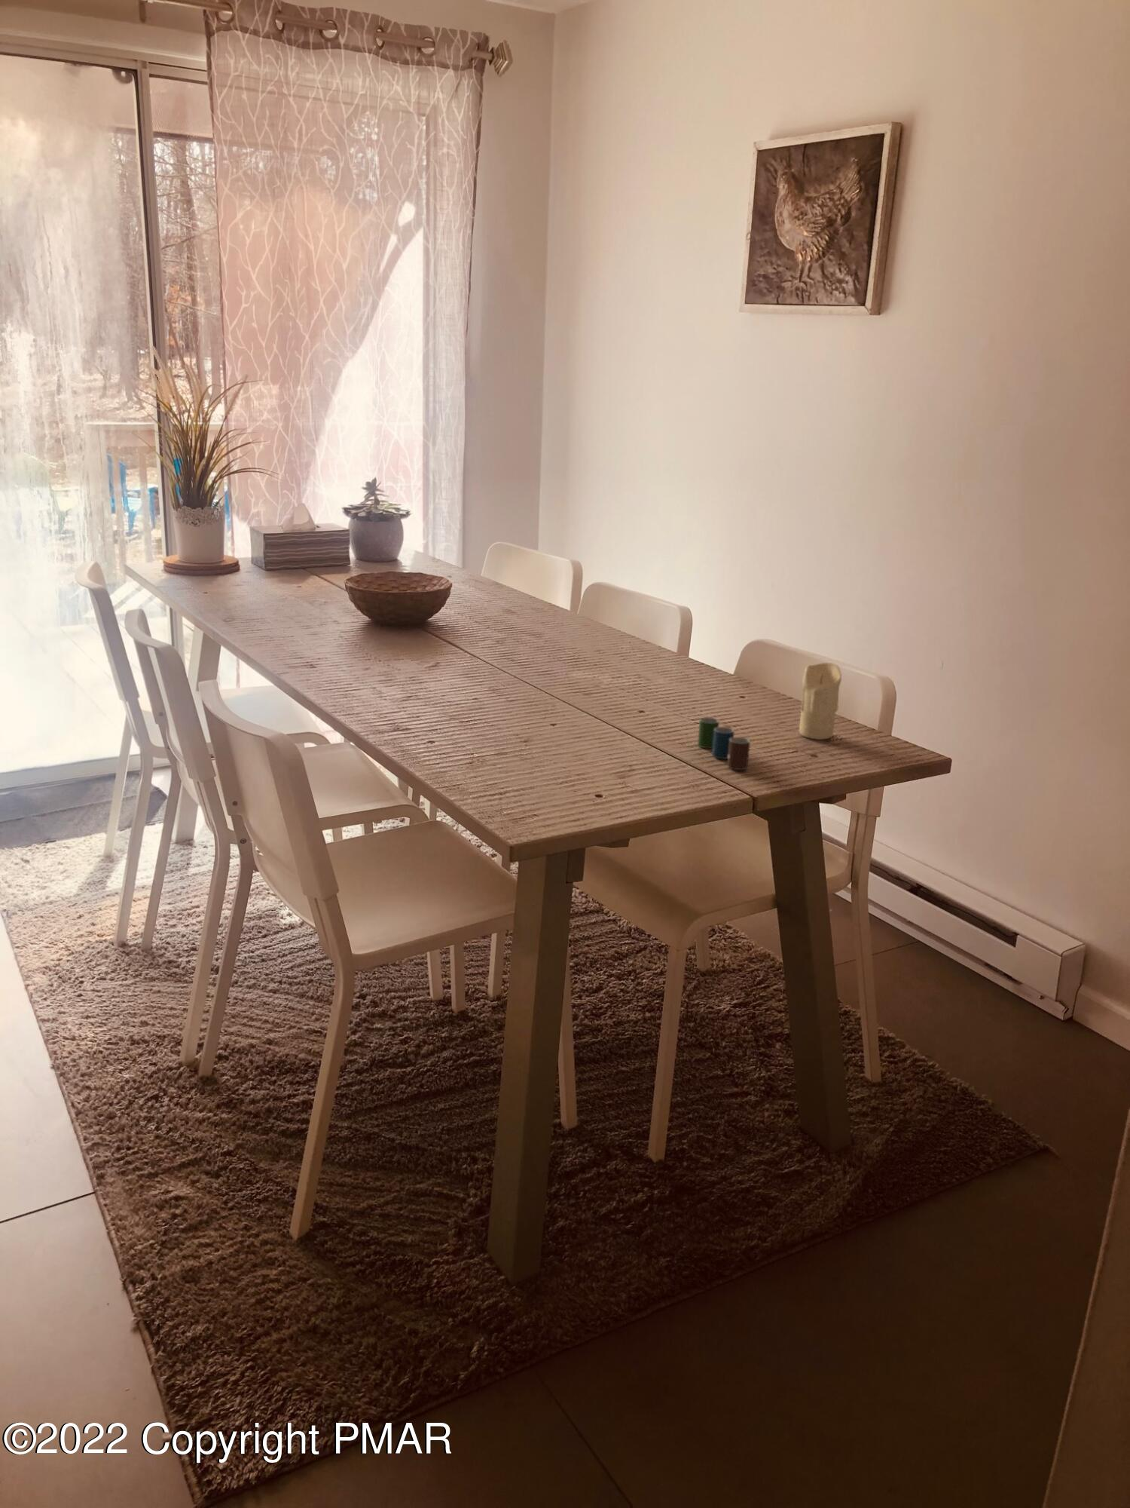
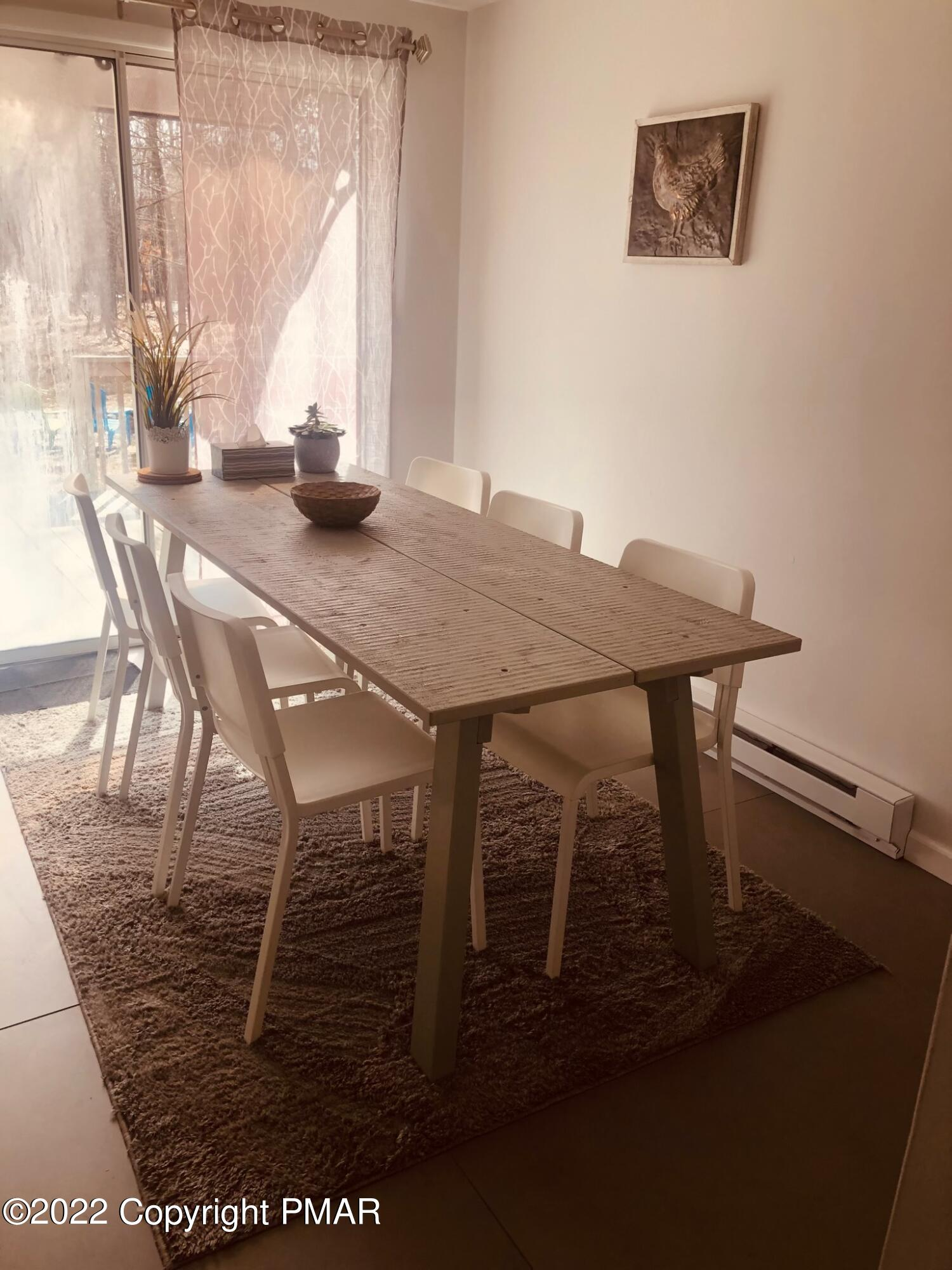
- candle [799,663,843,741]
- cup [697,716,751,771]
